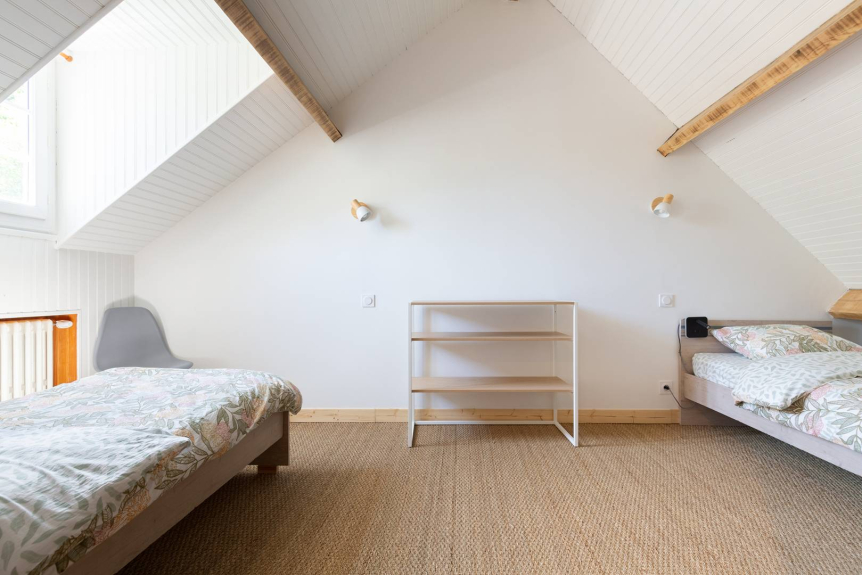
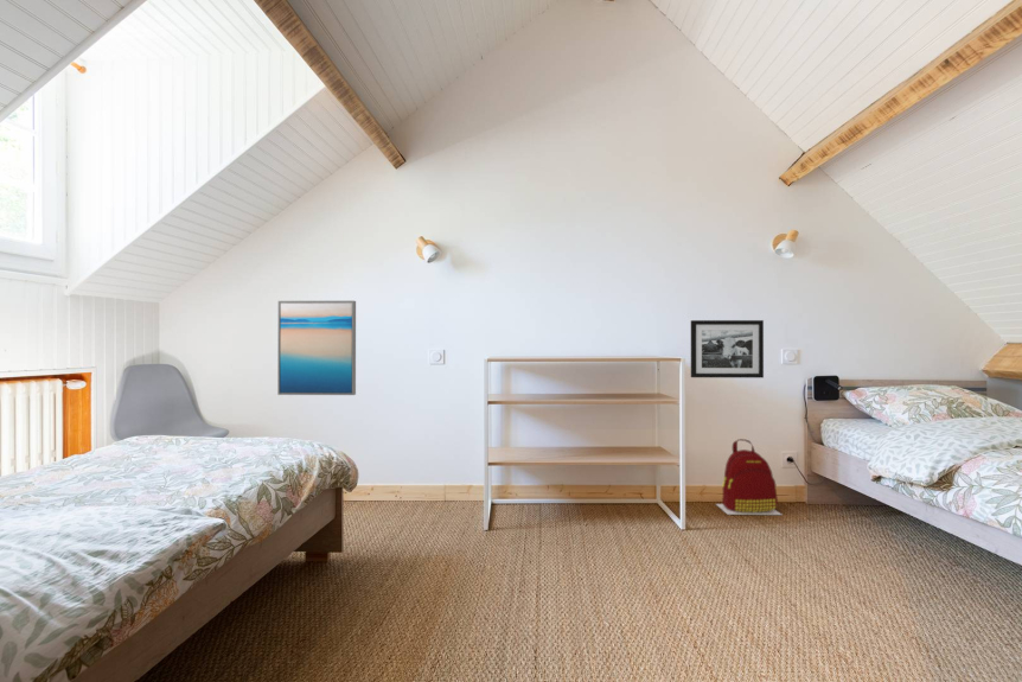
+ backpack [715,438,783,516]
+ picture frame [690,319,765,378]
+ wall art [276,300,357,396]
